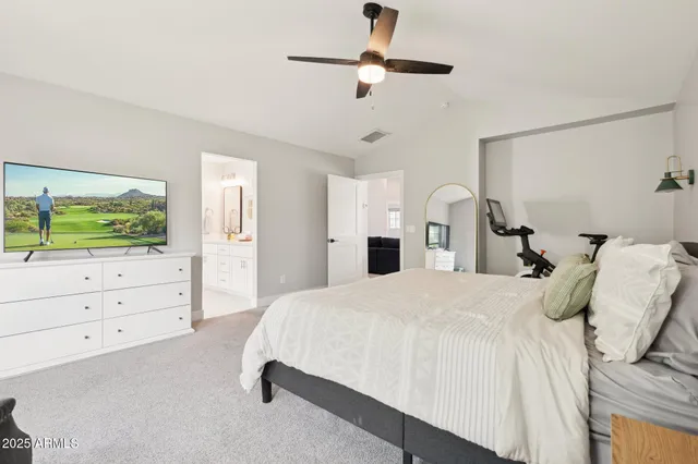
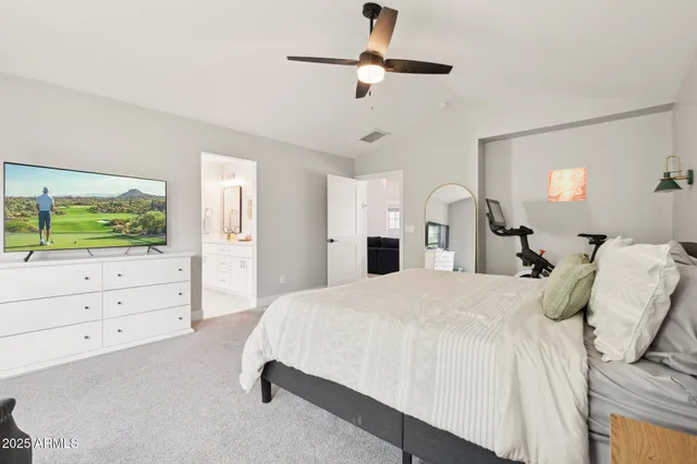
+ wall art [547,167,588,204]
